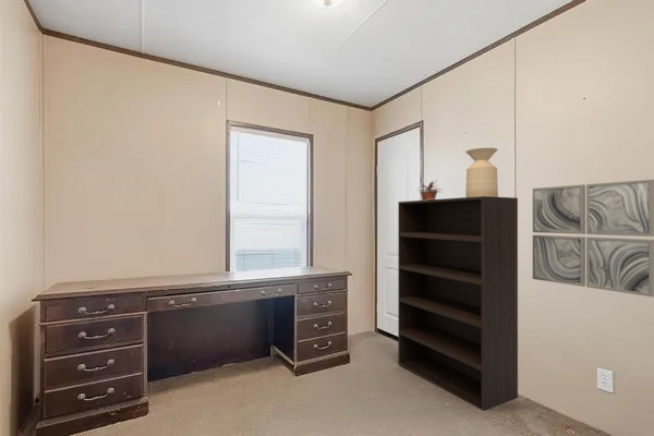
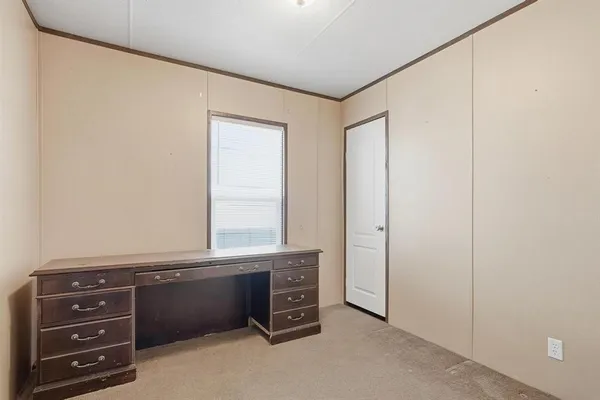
- bookshelf [397,196,519,412]
- side table [464,147,499,197]
- wall art [532,179,654,298]
- potted plant [419,178,445,201]
